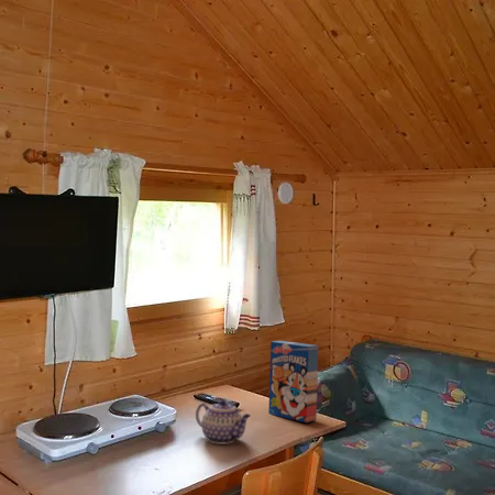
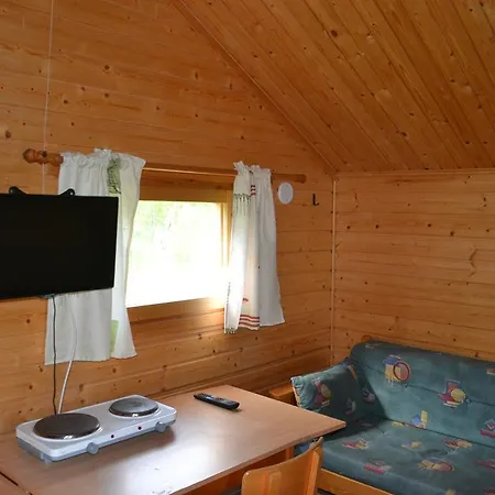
- cereal box [267,340,319,424]
- teapot [195,398,252,446]
